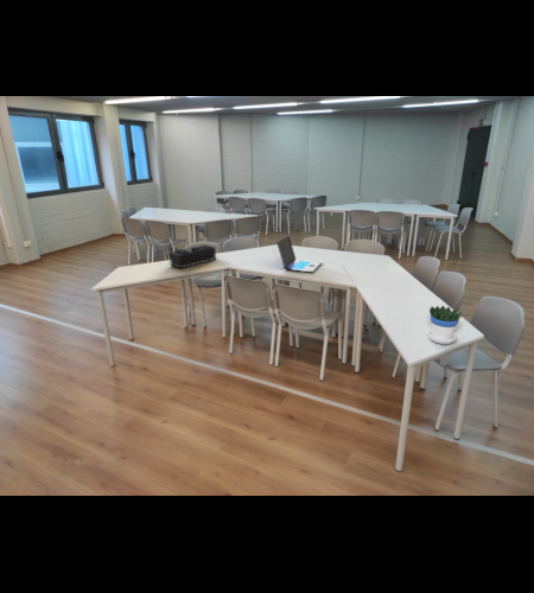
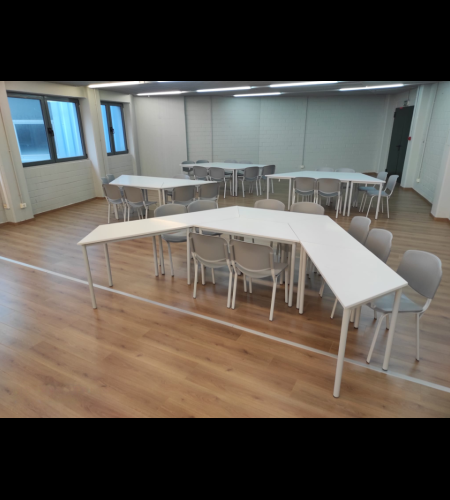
- laptop [275,235,323,273]
- flowerpot [426,305,463,345]
- desk organizer [169,243,217,269]
